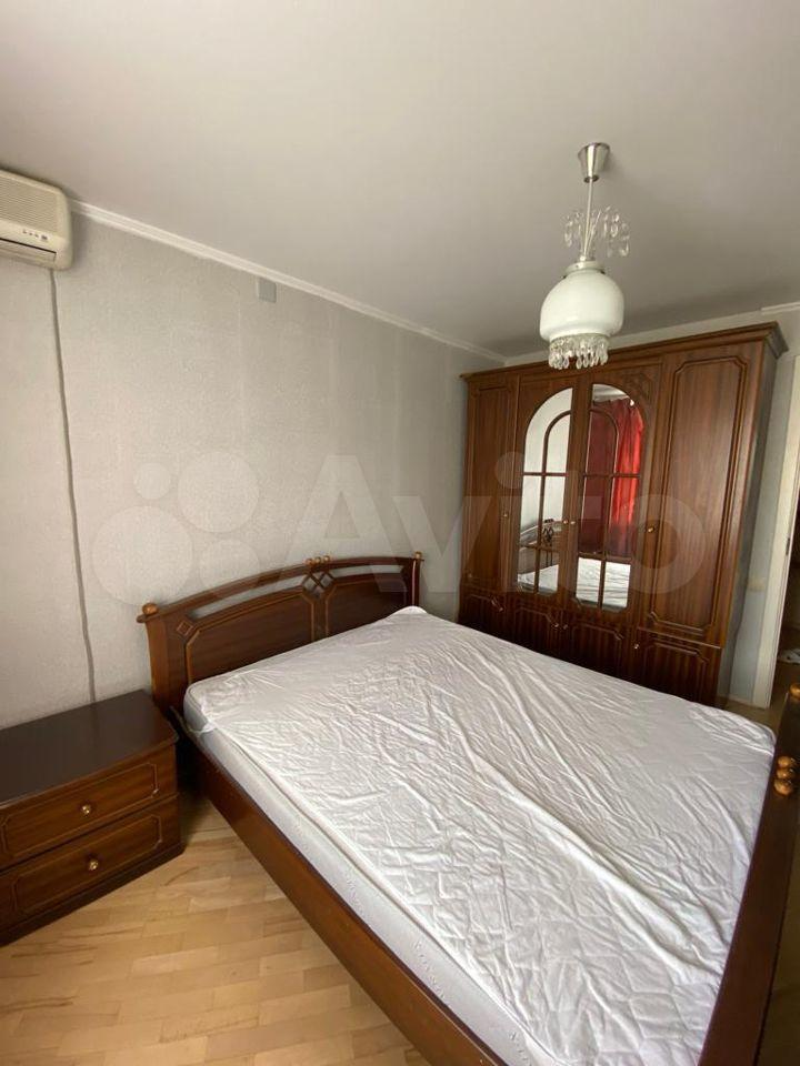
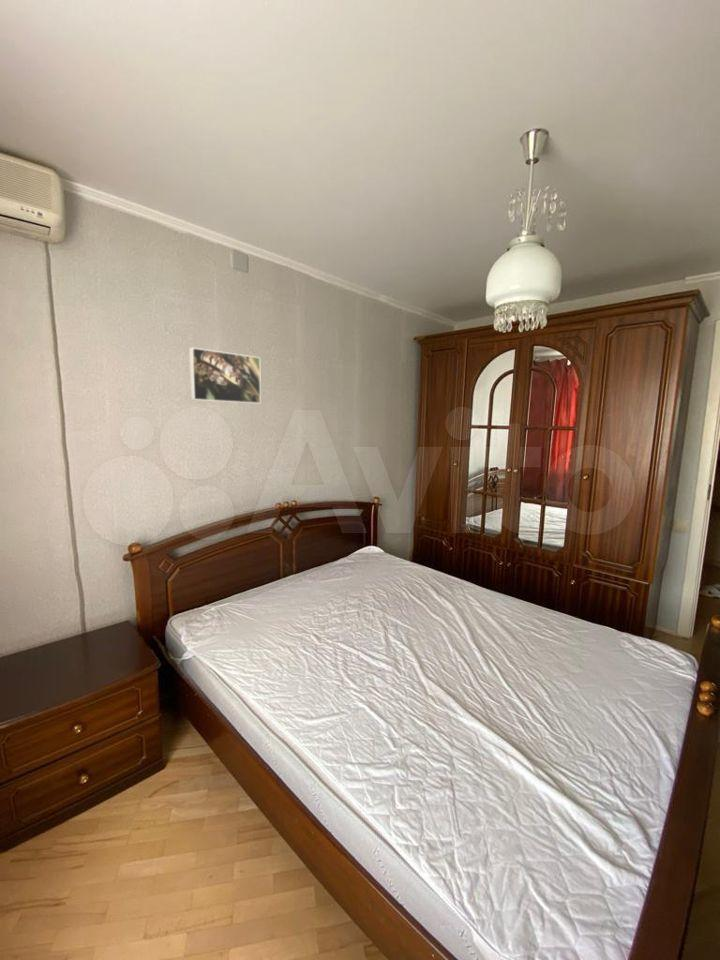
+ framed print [188,346,262,405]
